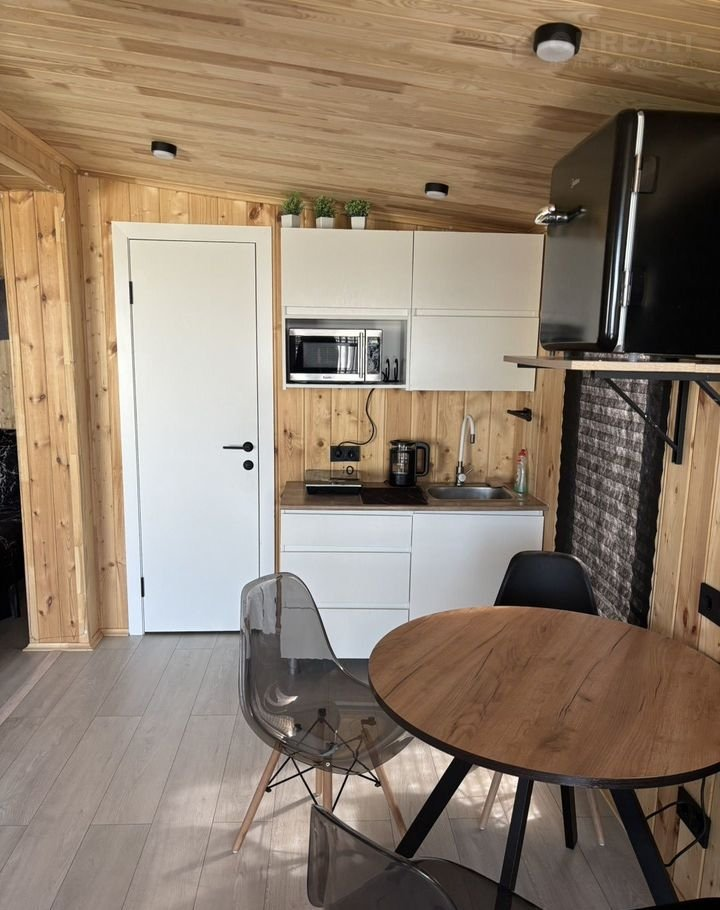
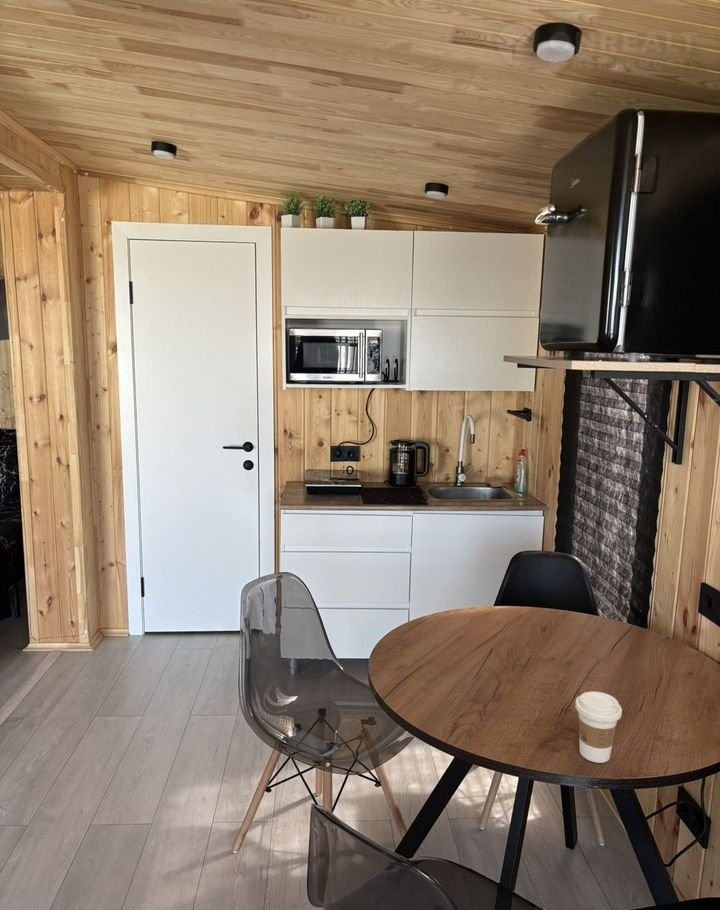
+ coffee cup [574,691,623,764]
